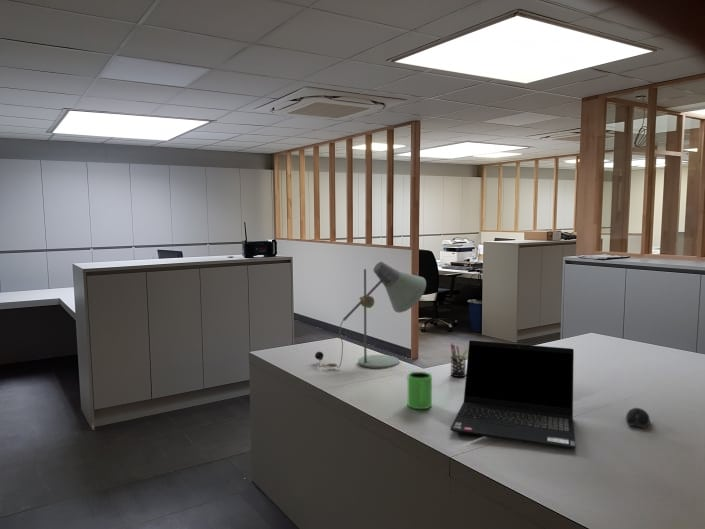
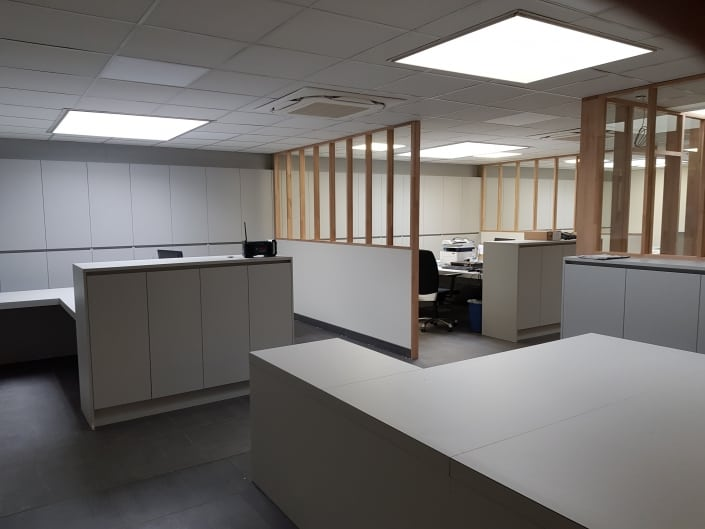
- pen holder [450,343,468,378]
- mug [407,371,433,410]
- desk lamp [314,261,427,369]
- laptop computer [449,339,576,450]
- computer mouse [625,407,651,429]
